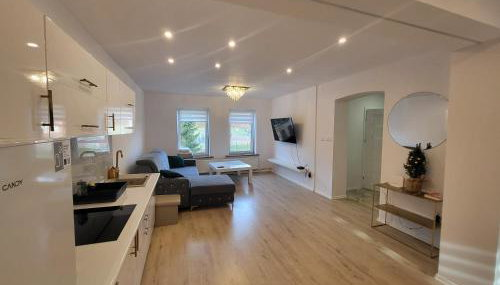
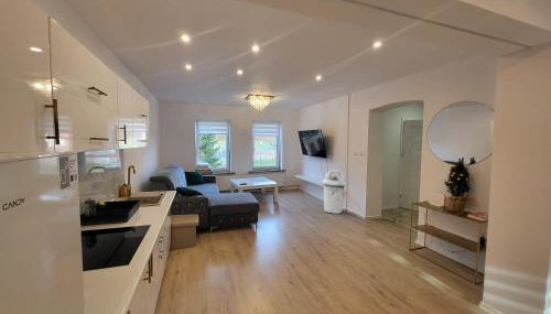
+ trash can [322,169,348,215]
